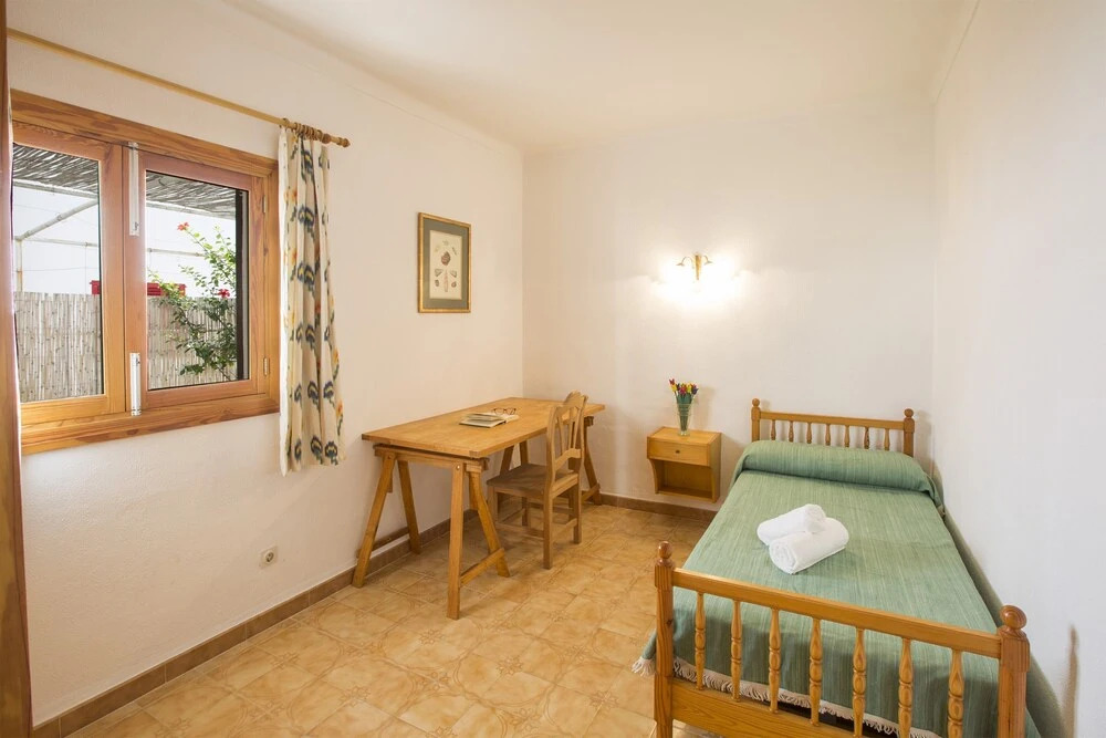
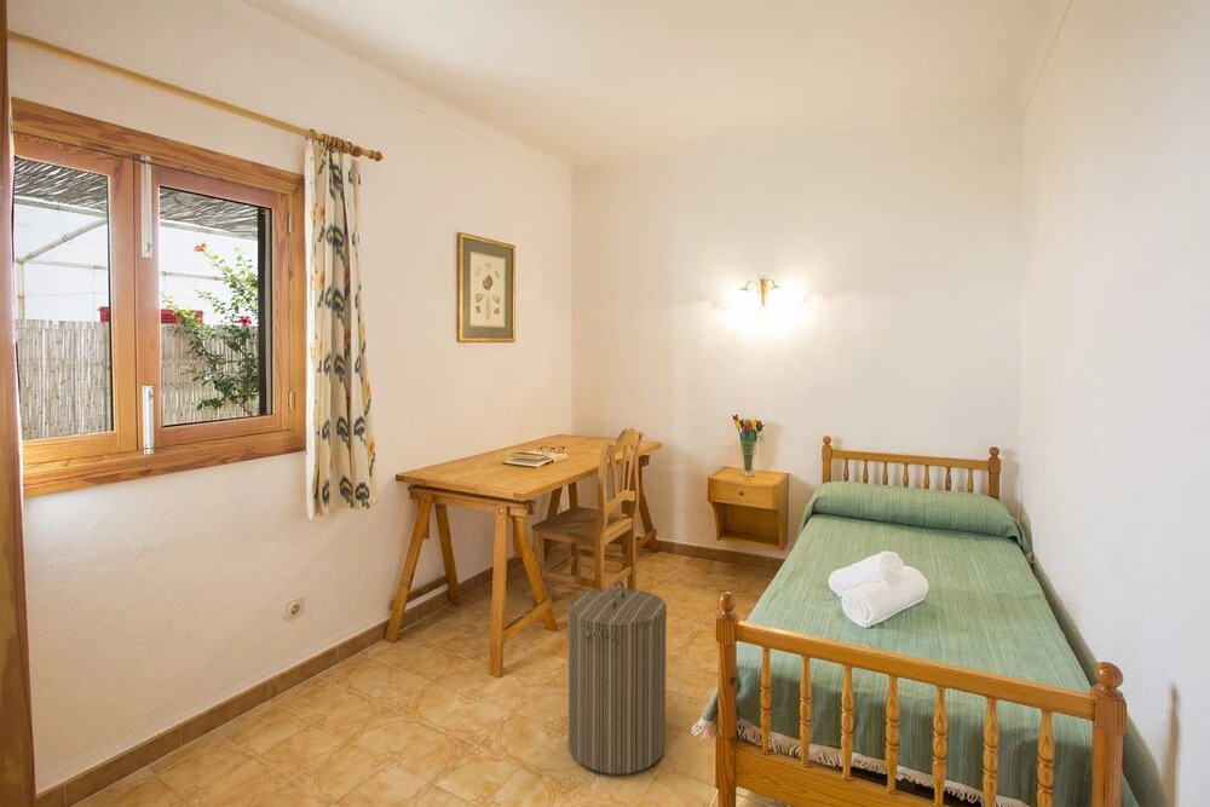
+ laundry hamper [566,578,668,776]
